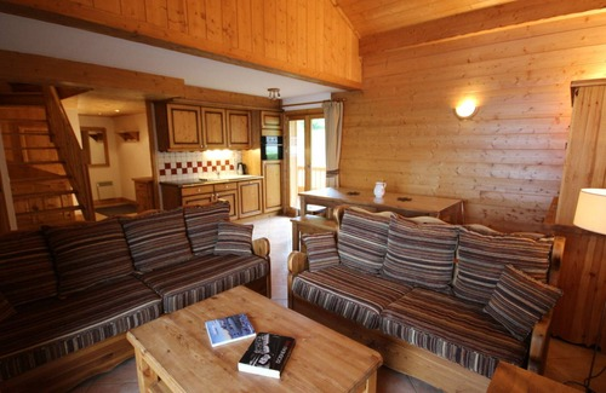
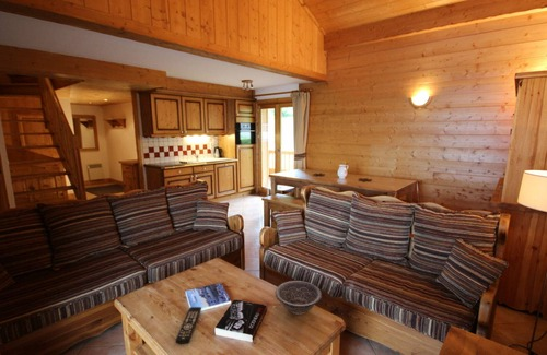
+ remote control [175,306,202,345]
+ decorative bowl [275,280,323,316]
